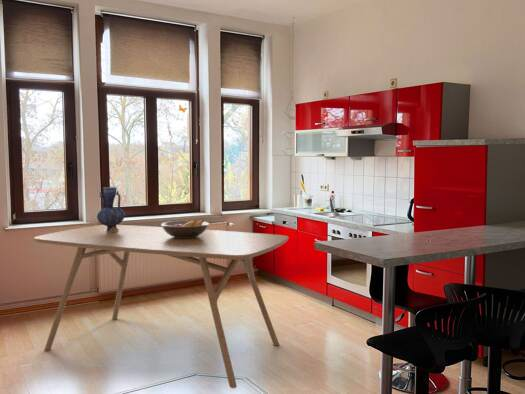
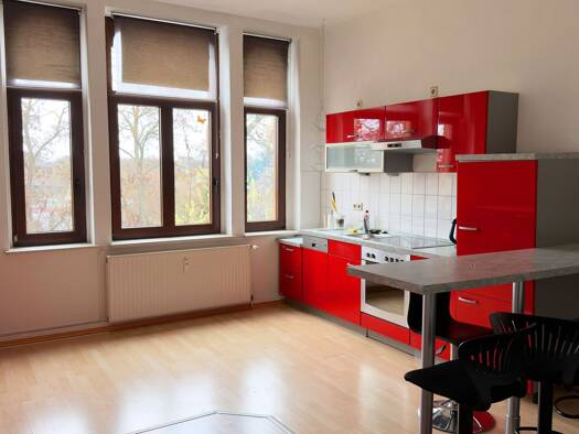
- dining table [33,224,290,389]
- vase [96,186,126,233]
- fruit bowl [160,219,210,238]
